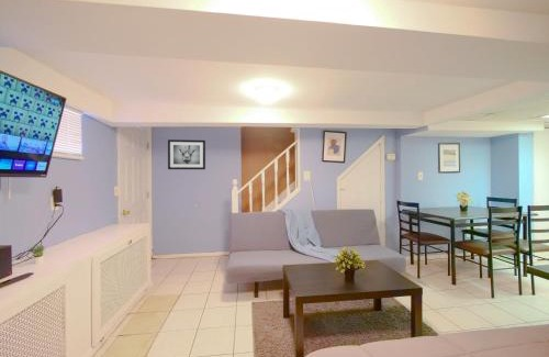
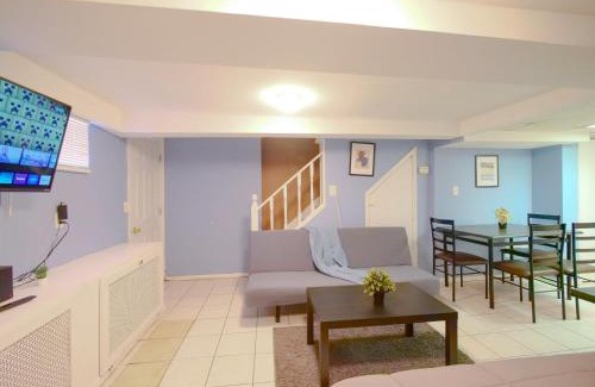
- wall art [167,138,206,170]
